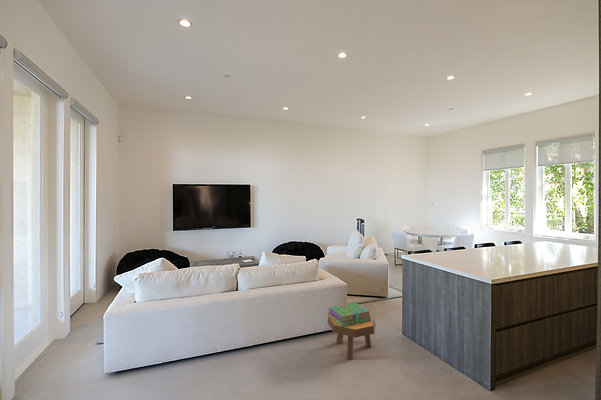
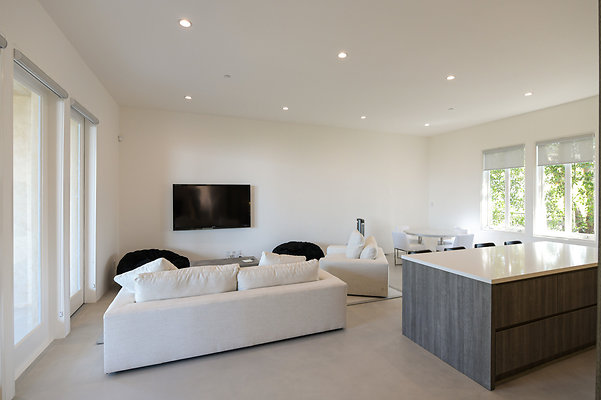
- footstool [327,316,377,361]
- stack of books [327,302,372,327]
